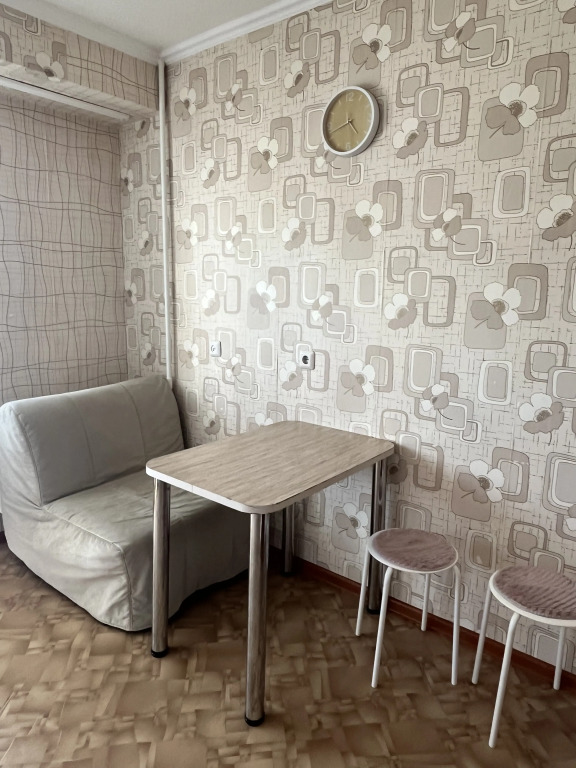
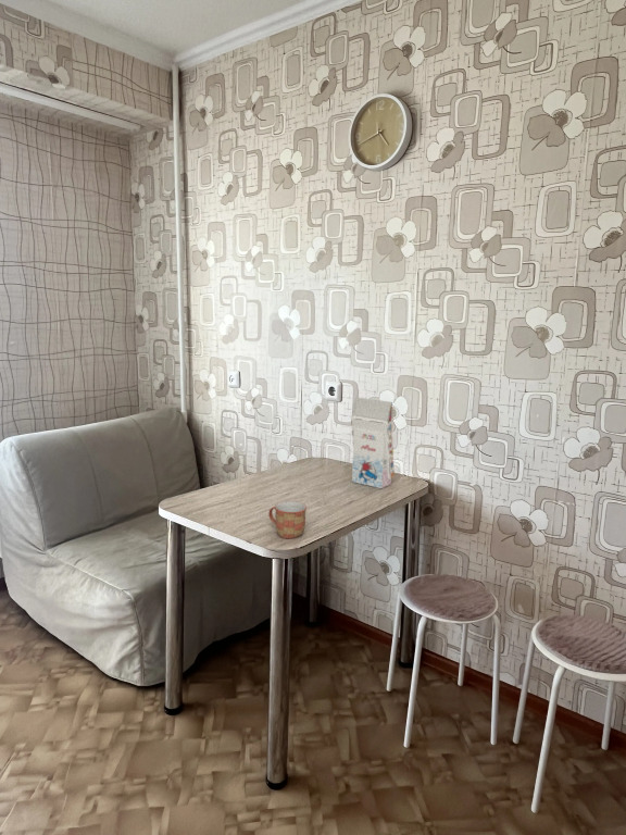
+ gift box [350,397,396,489]
+ mug [267,500,308,539]
